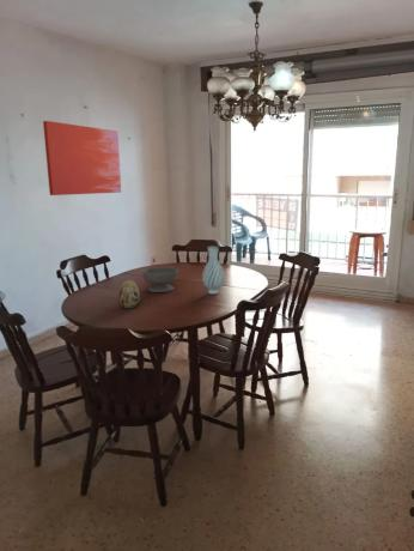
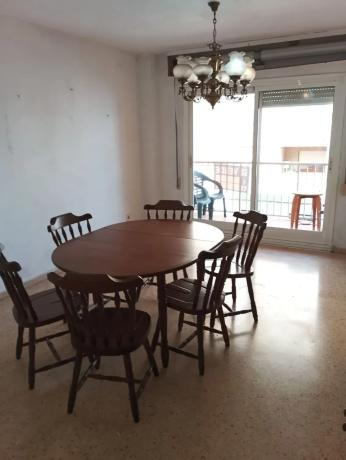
- wall art [42,120,122,196]
- decorative egg [117,279,140,309]
- vase [201,244,226,295]
- bowl [141,266,179,293]
